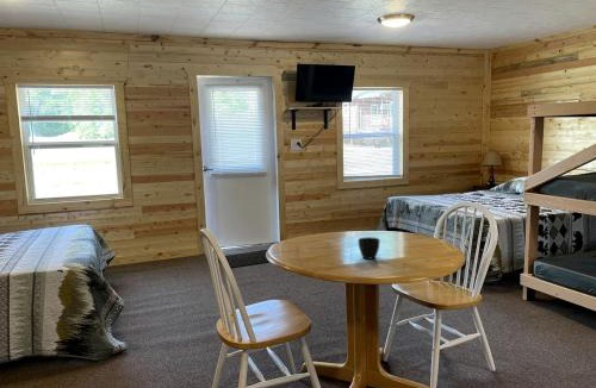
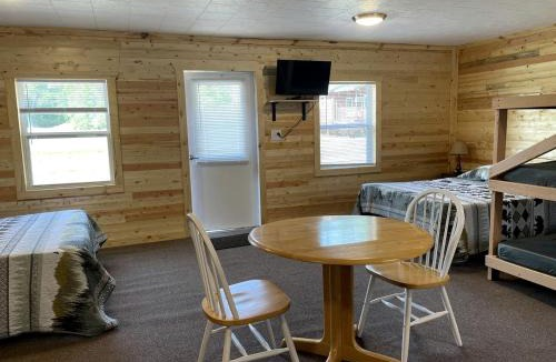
- cup [356,236,381,261]
